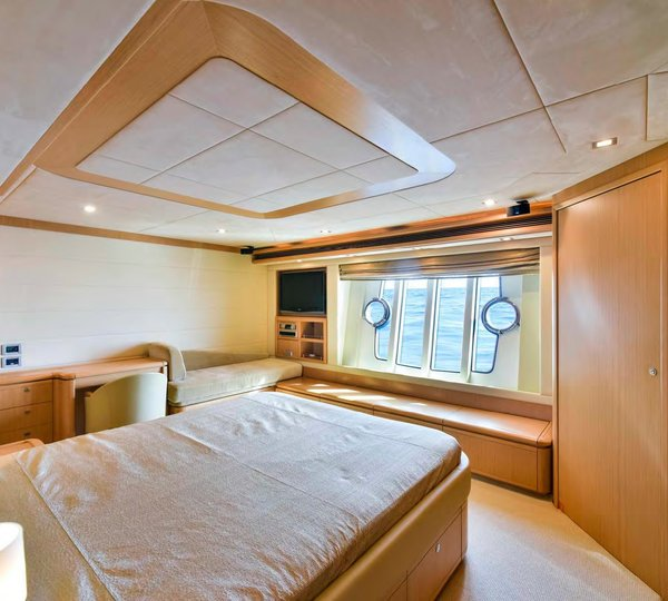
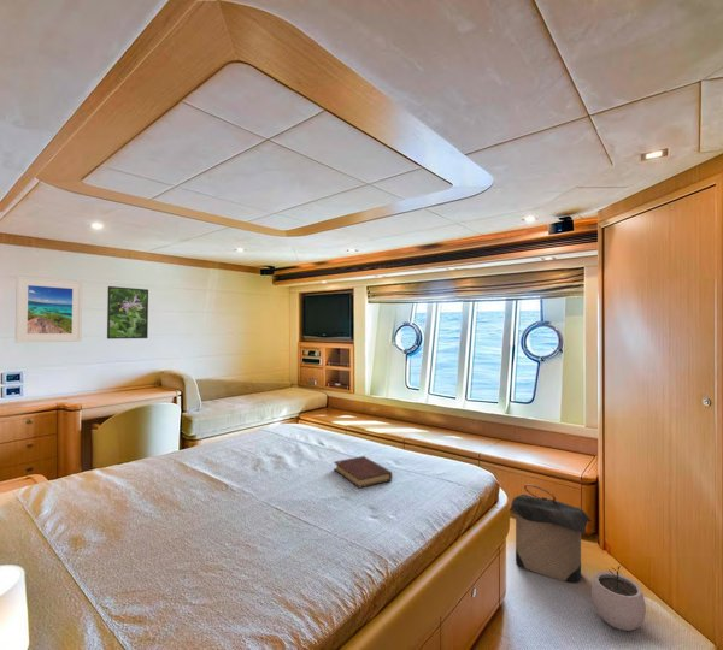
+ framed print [14,274,83,343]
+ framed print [106,285,149,341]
+ laundry hamper [509,483,593,584]
+ plant pot [590,565,647,632]
+ book [333,455,394,490]
